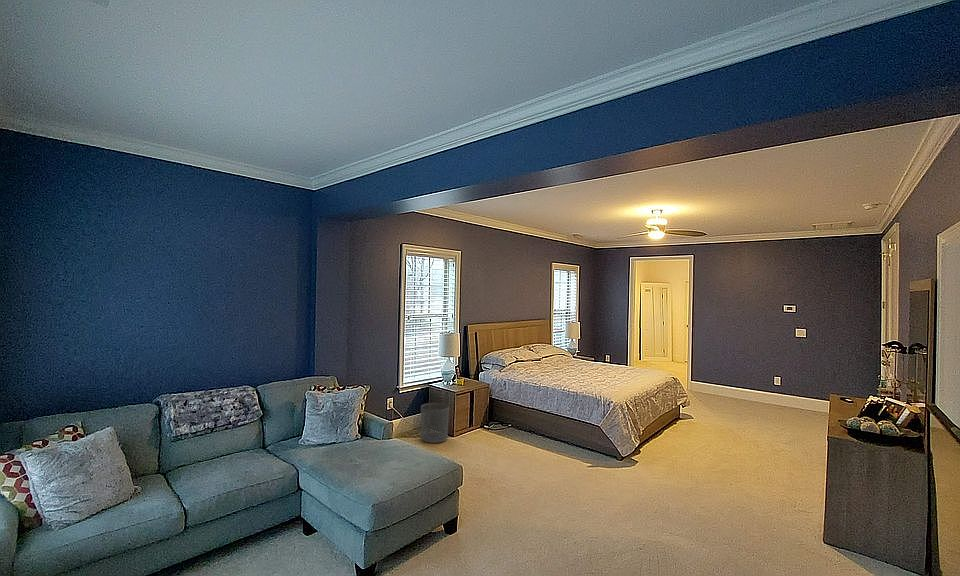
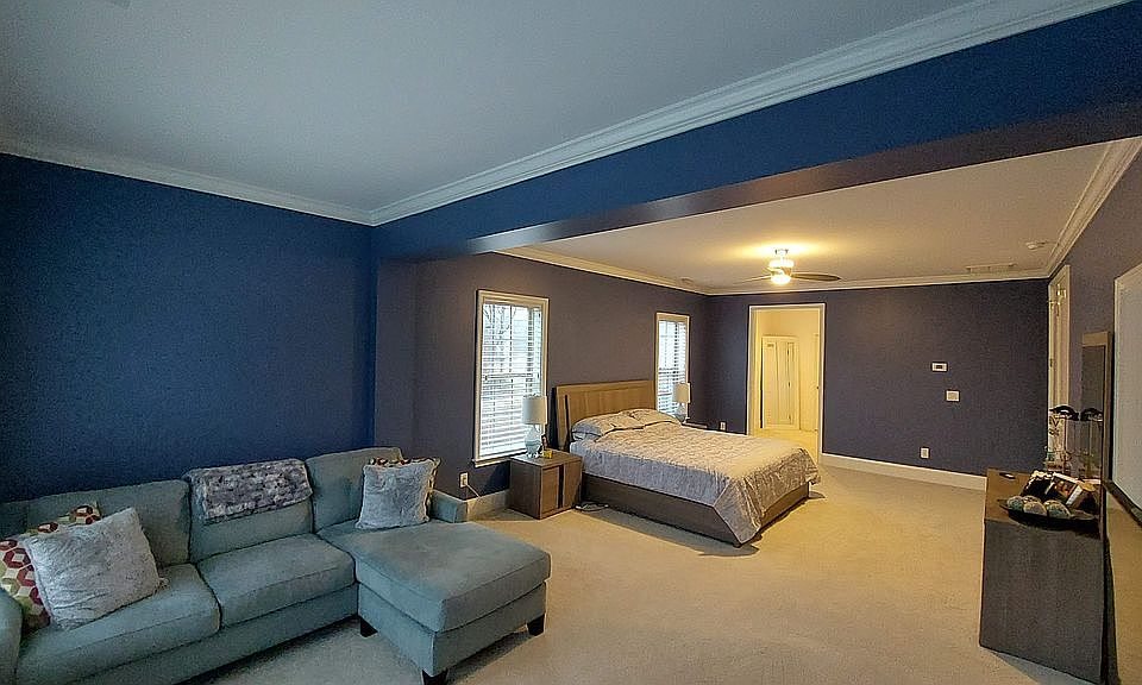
- waste bin [420,402,450,444]
